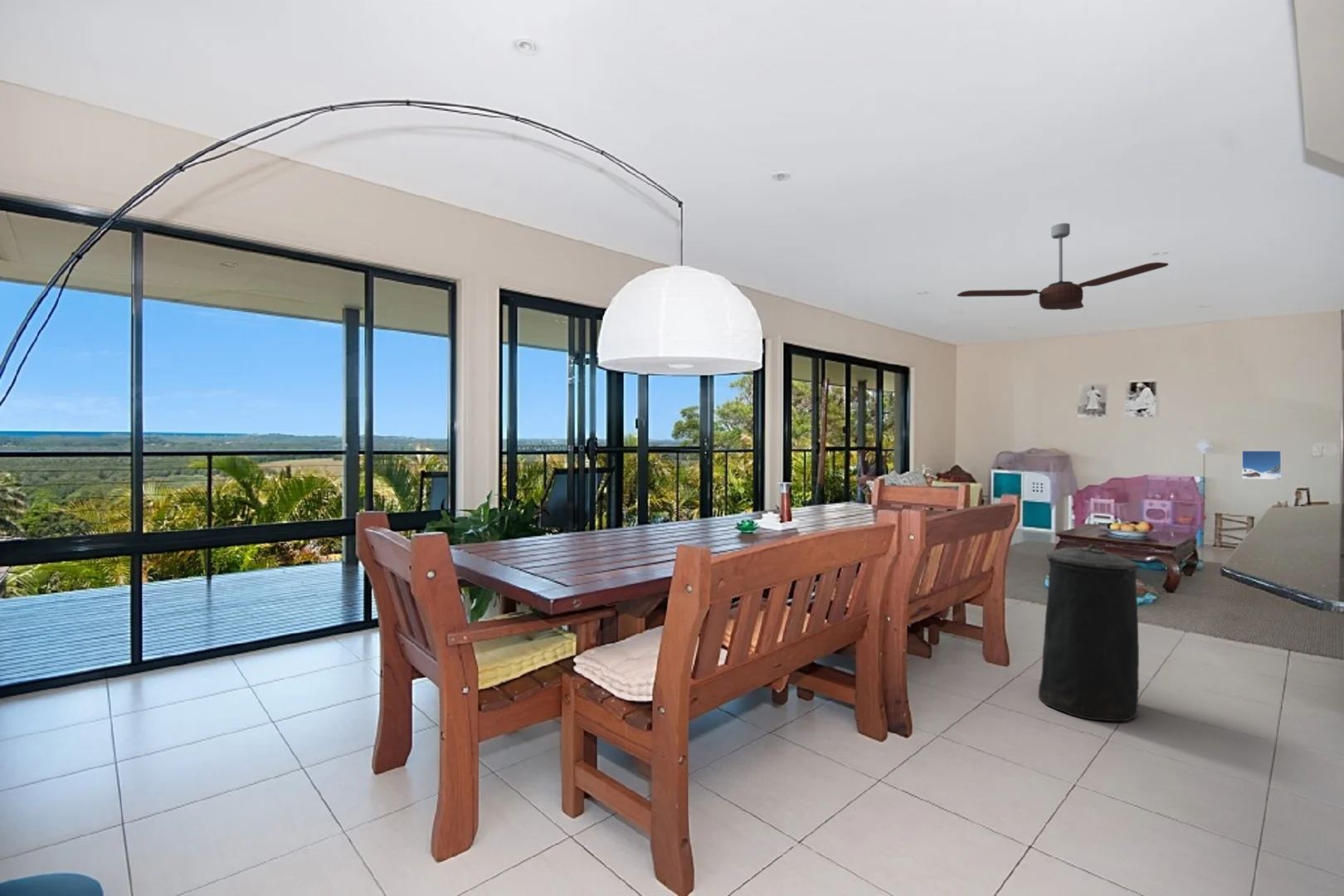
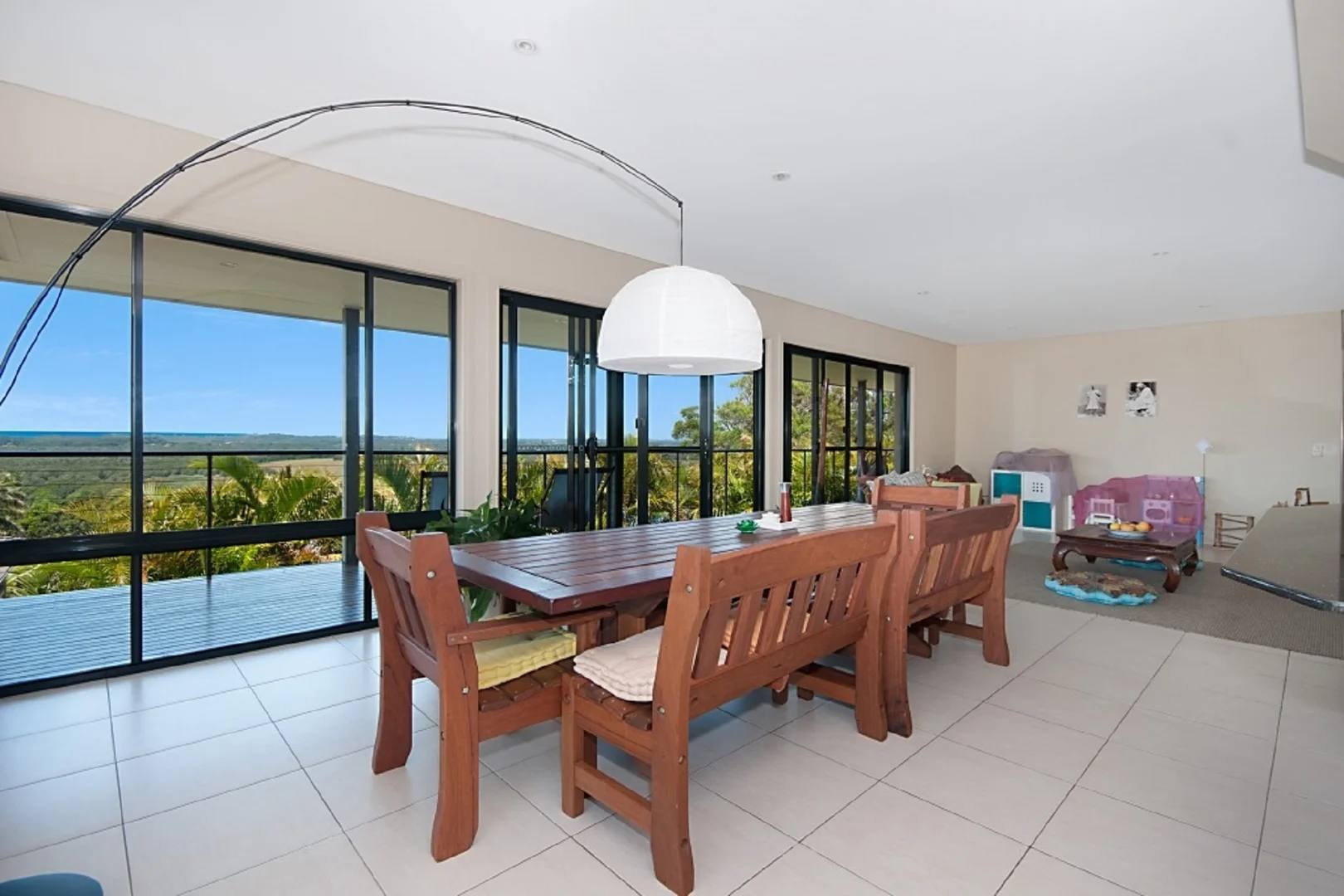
- trash can [1038,543,1140,722]
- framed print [1241,450,1283,480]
- ceiling fan [957,222,1169,311]
